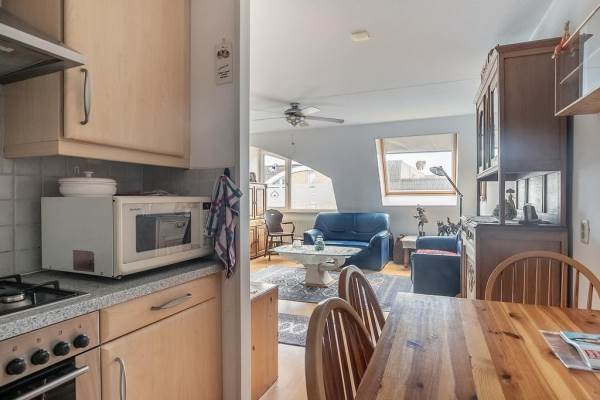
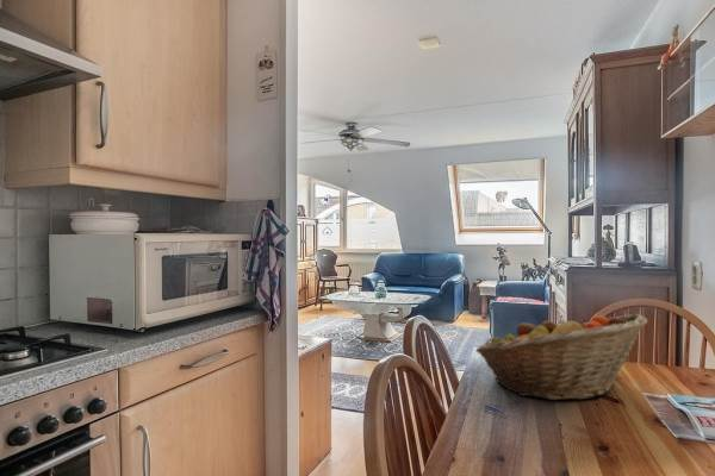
+ fruit basket [474,313,648,401]
